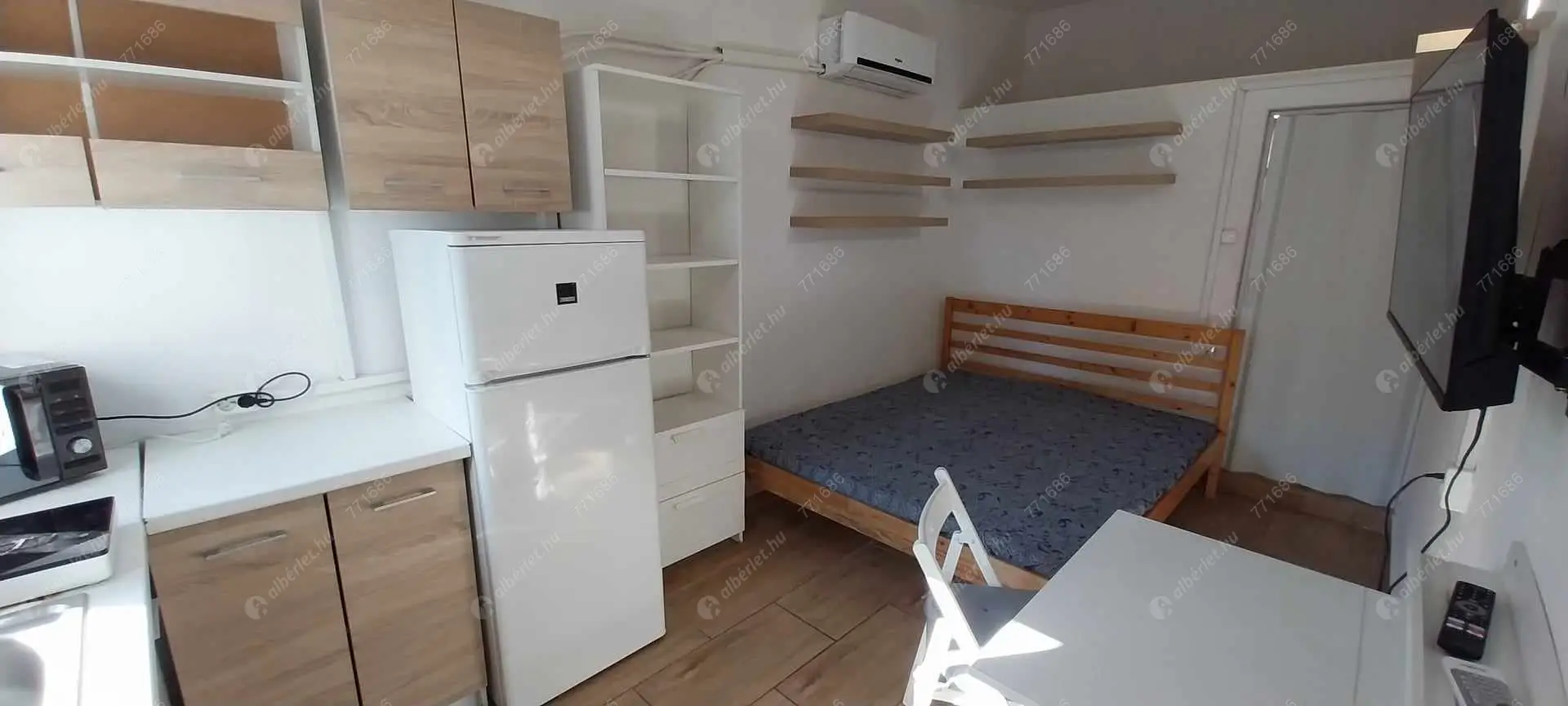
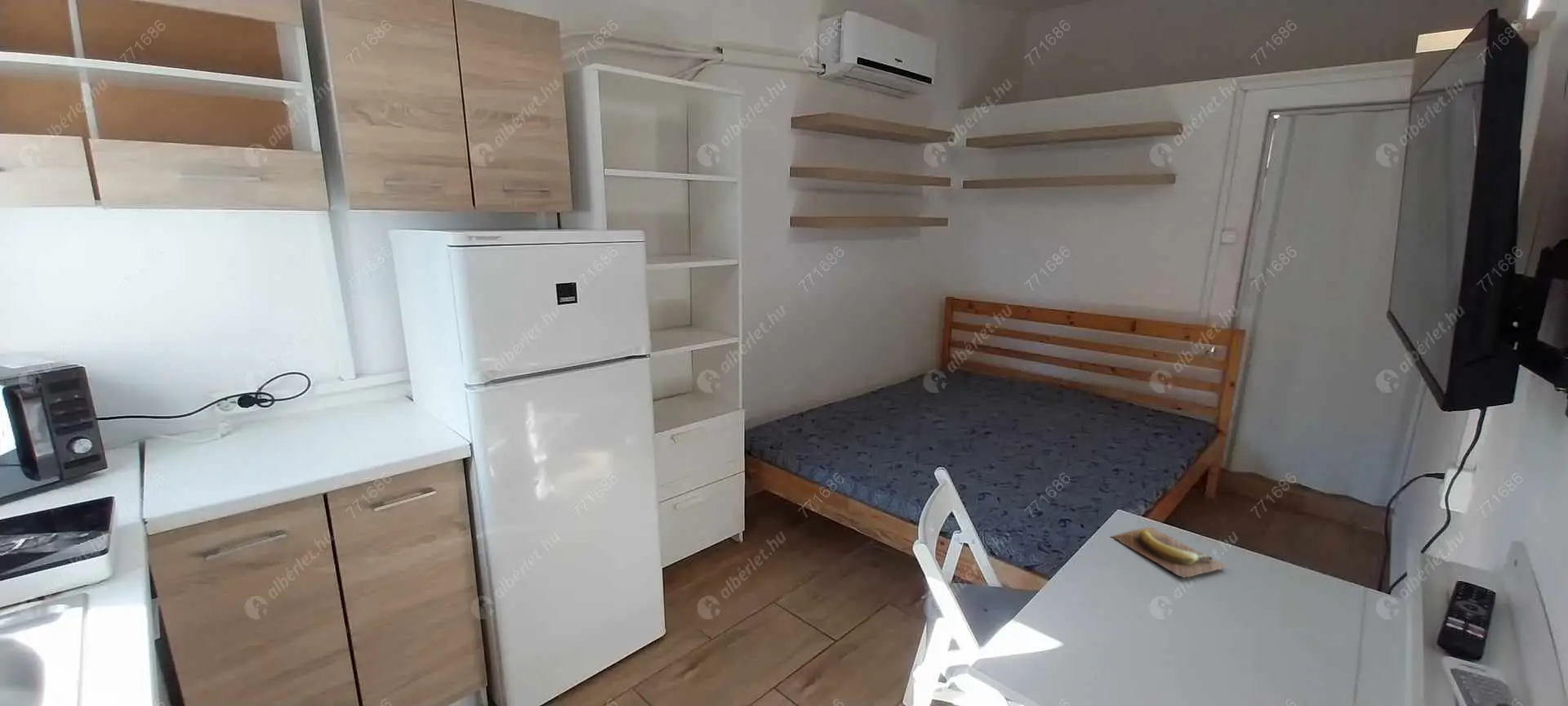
+ banana [1110,526,1229,579]
